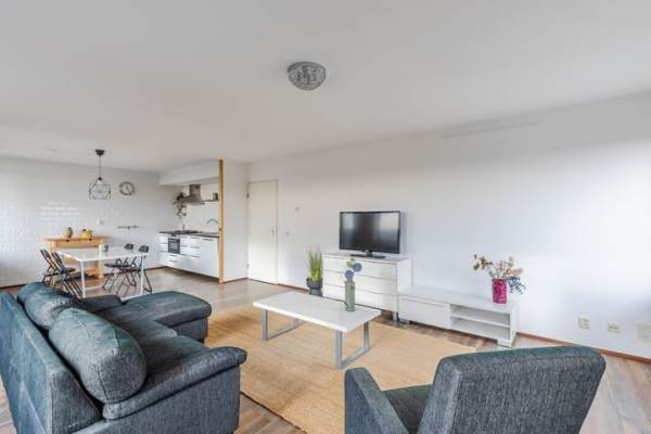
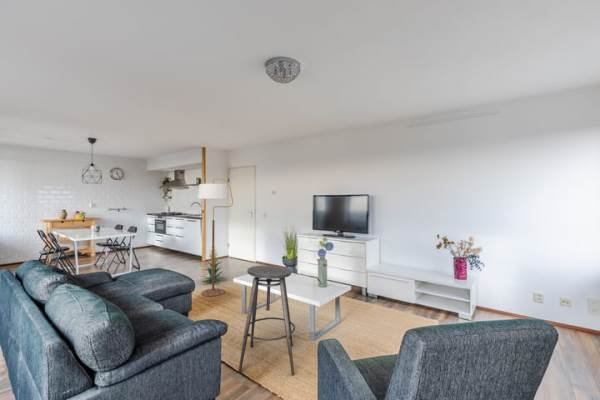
+ indoor plant [199,245,228,285]
+ floor lamp [197,178,234,297]
+ stool [238,264,296,376]
